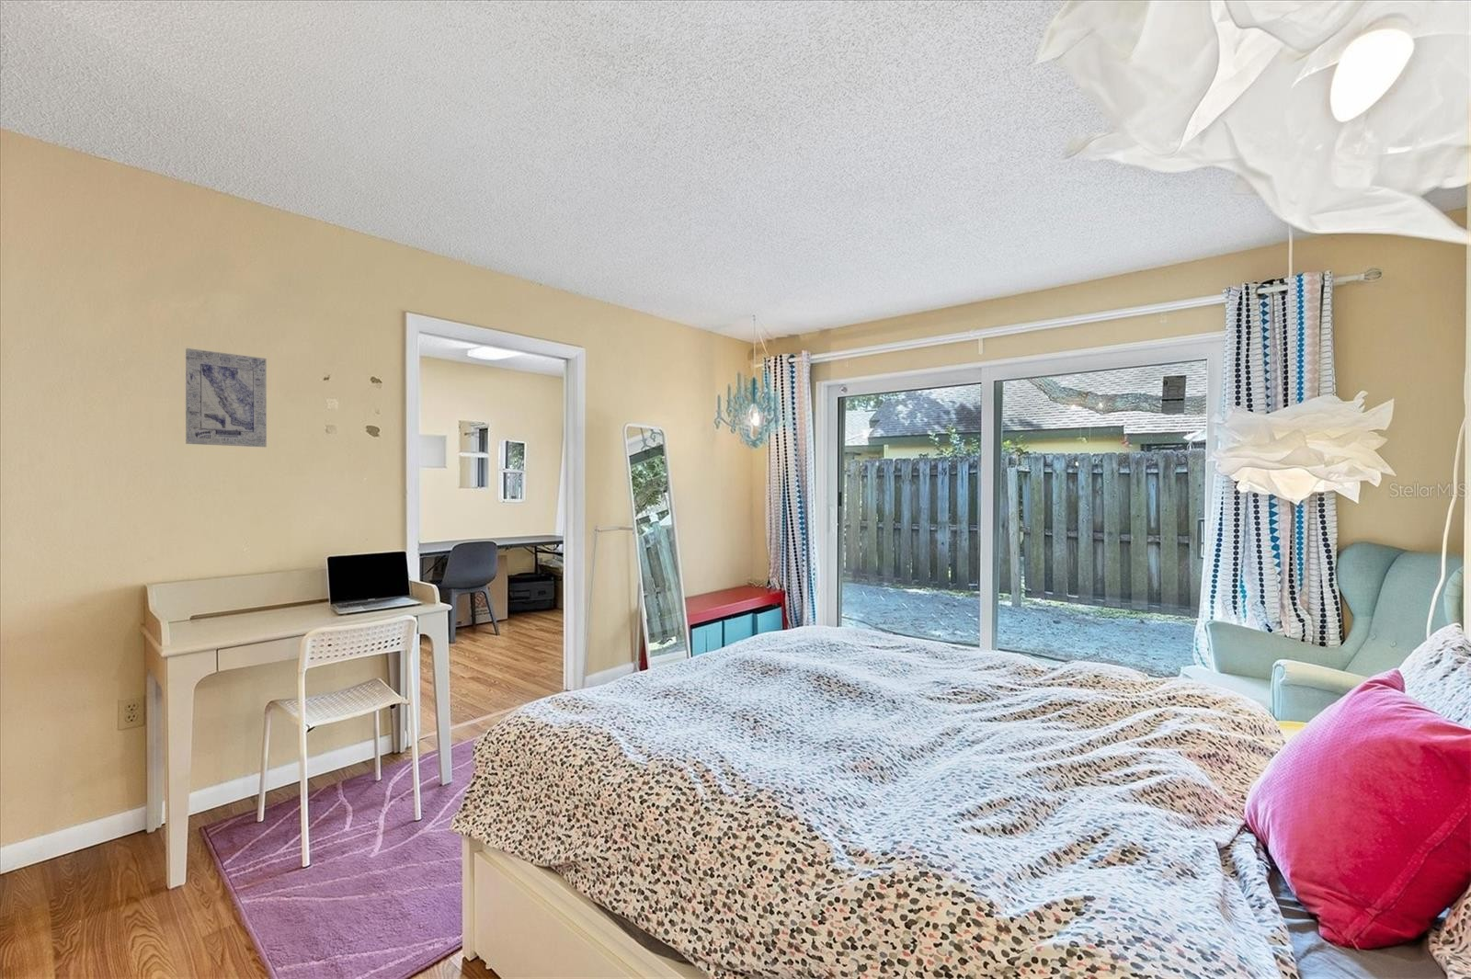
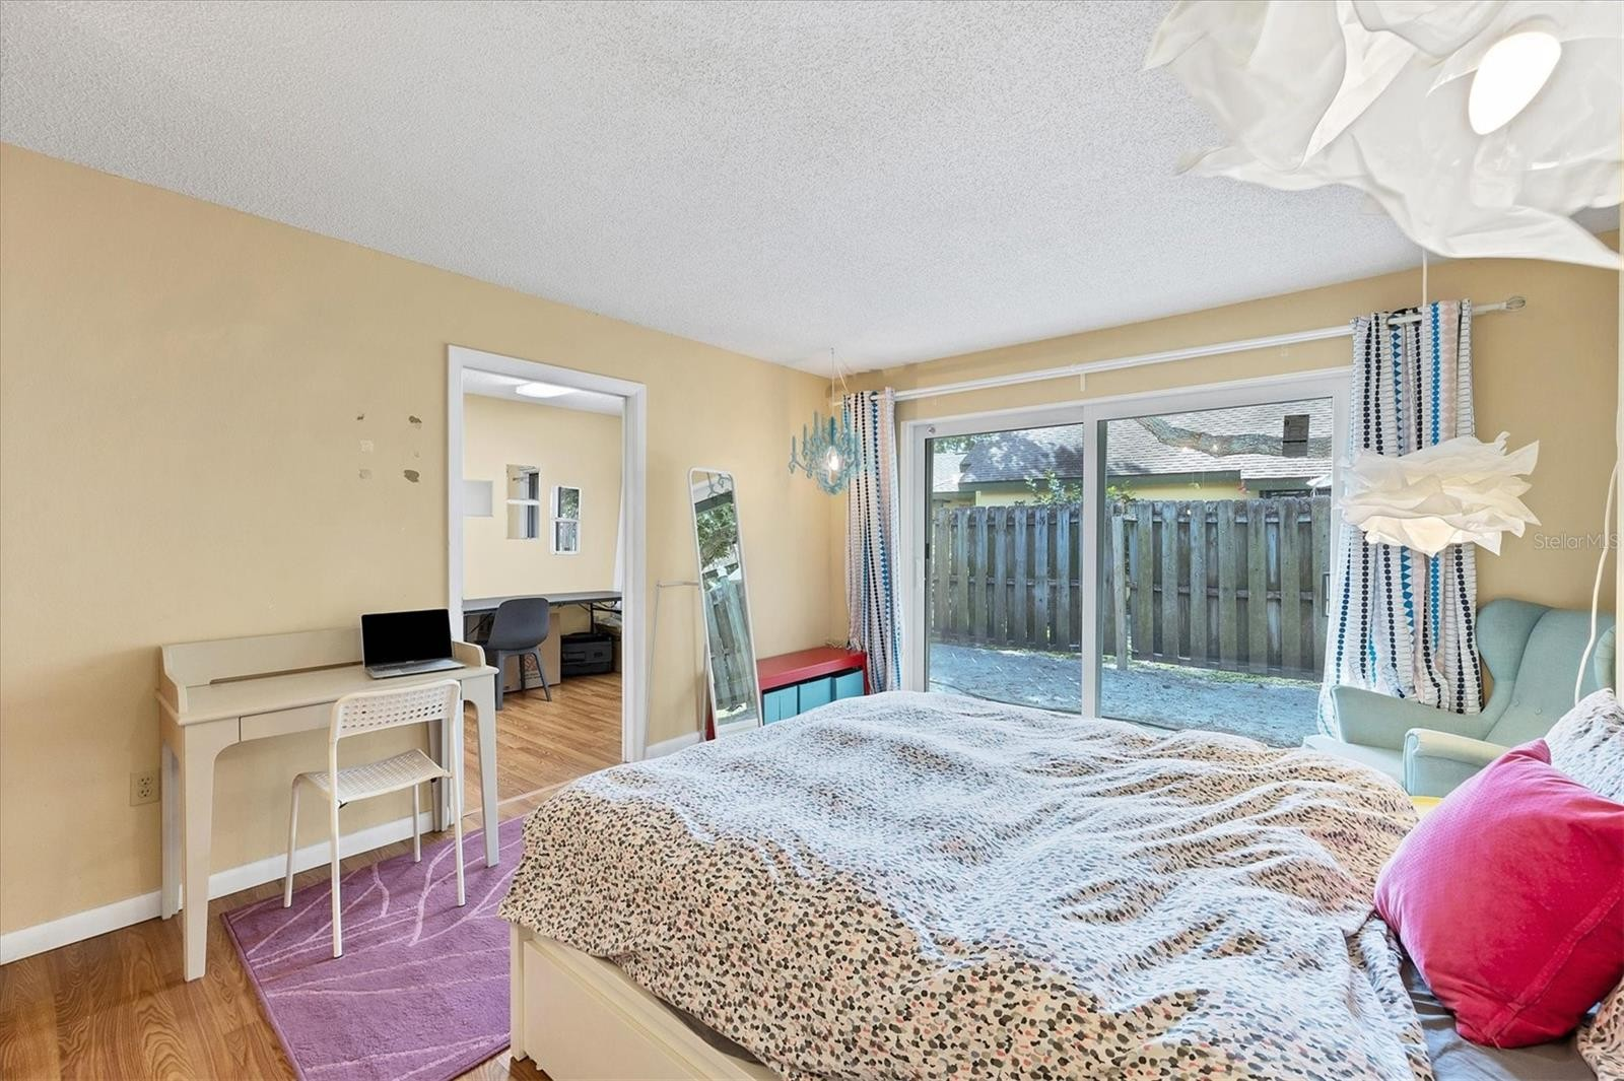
- wall art [185,347,268,448]
